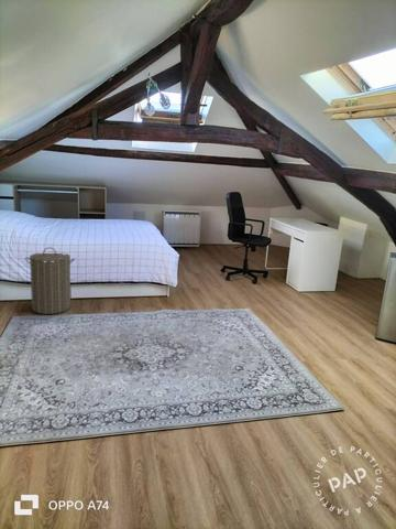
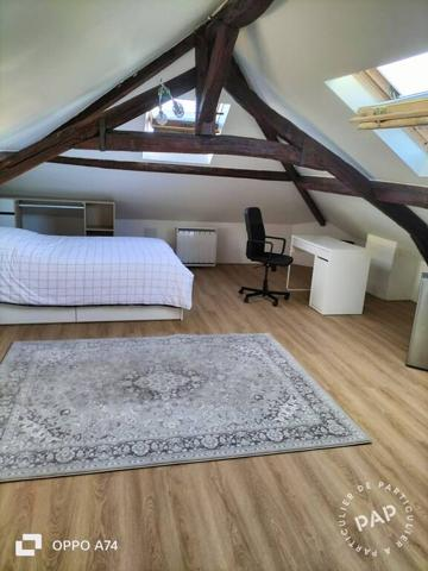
- laundry hamper [24,246,76,315]
